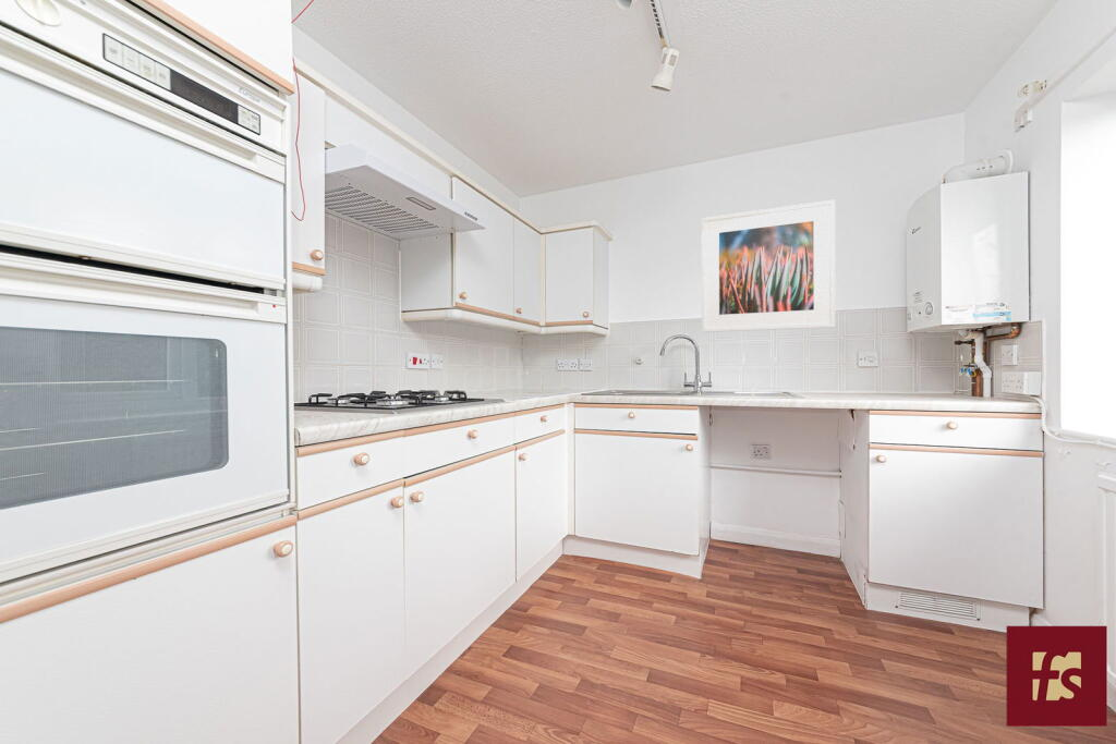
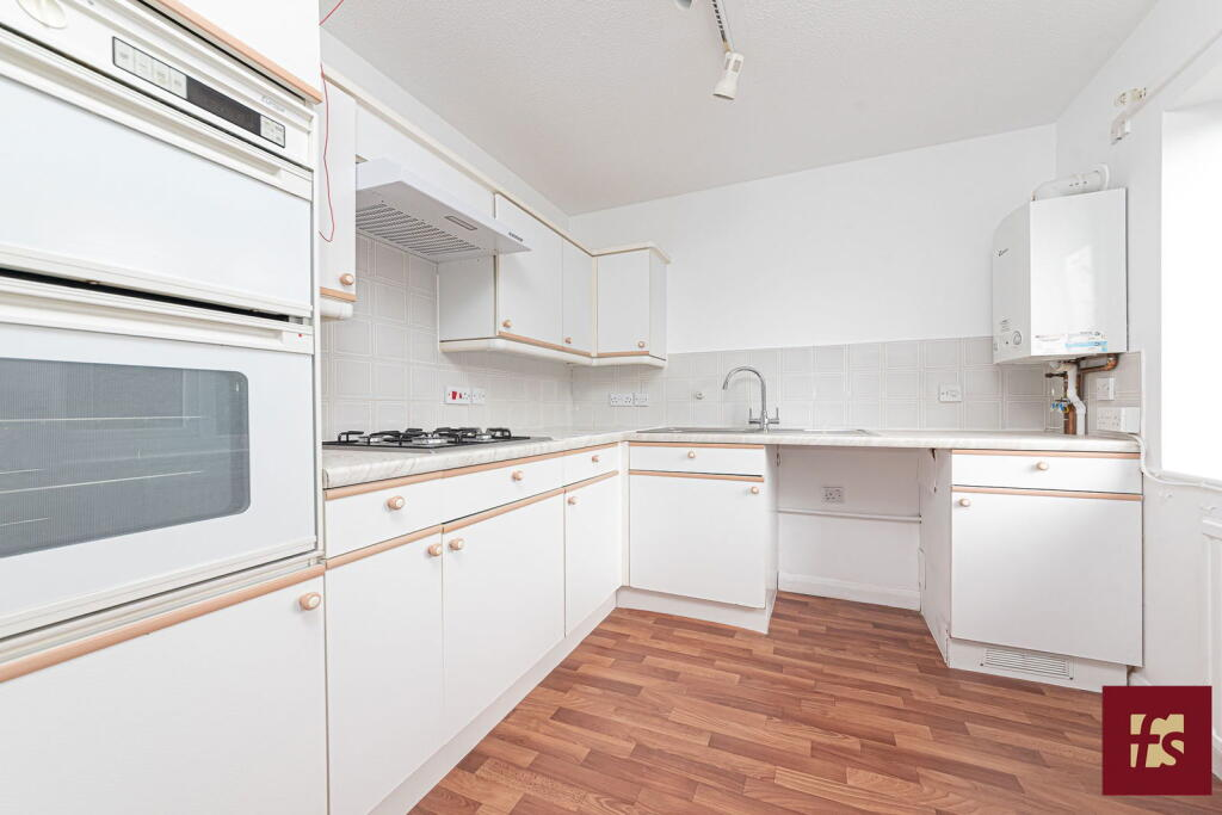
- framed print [701,198,836,333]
